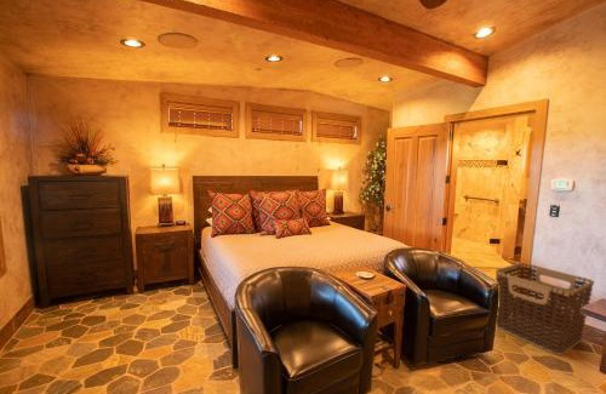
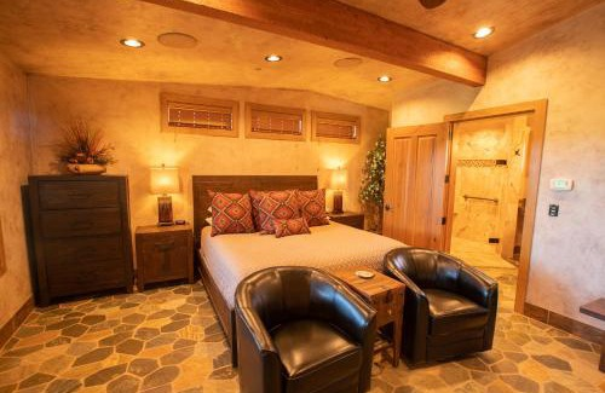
- clothes hamper [494,262,595,356]
